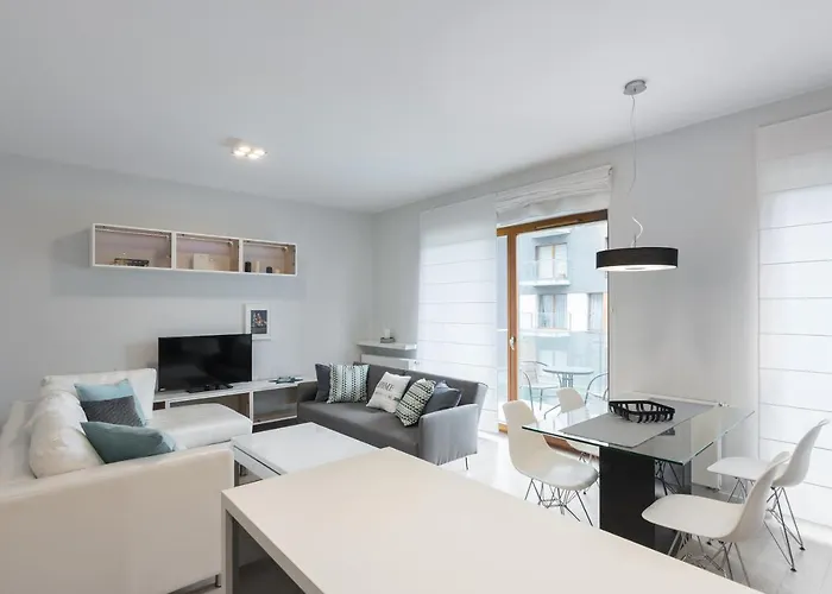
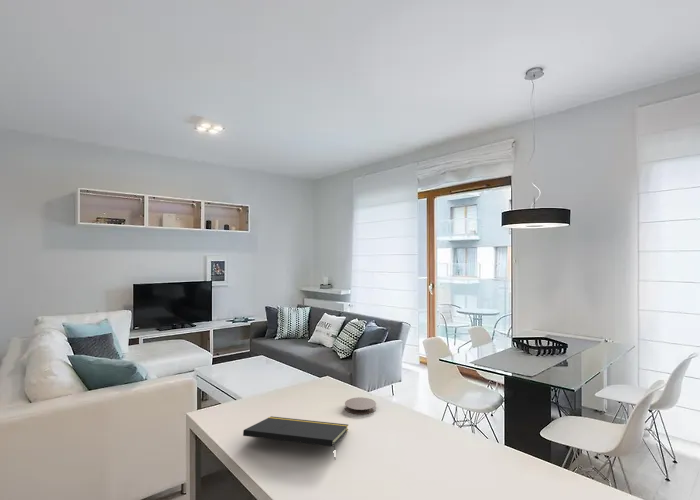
+ coaster [344,396,377,415]
+ notepad [242,415,349,461]
